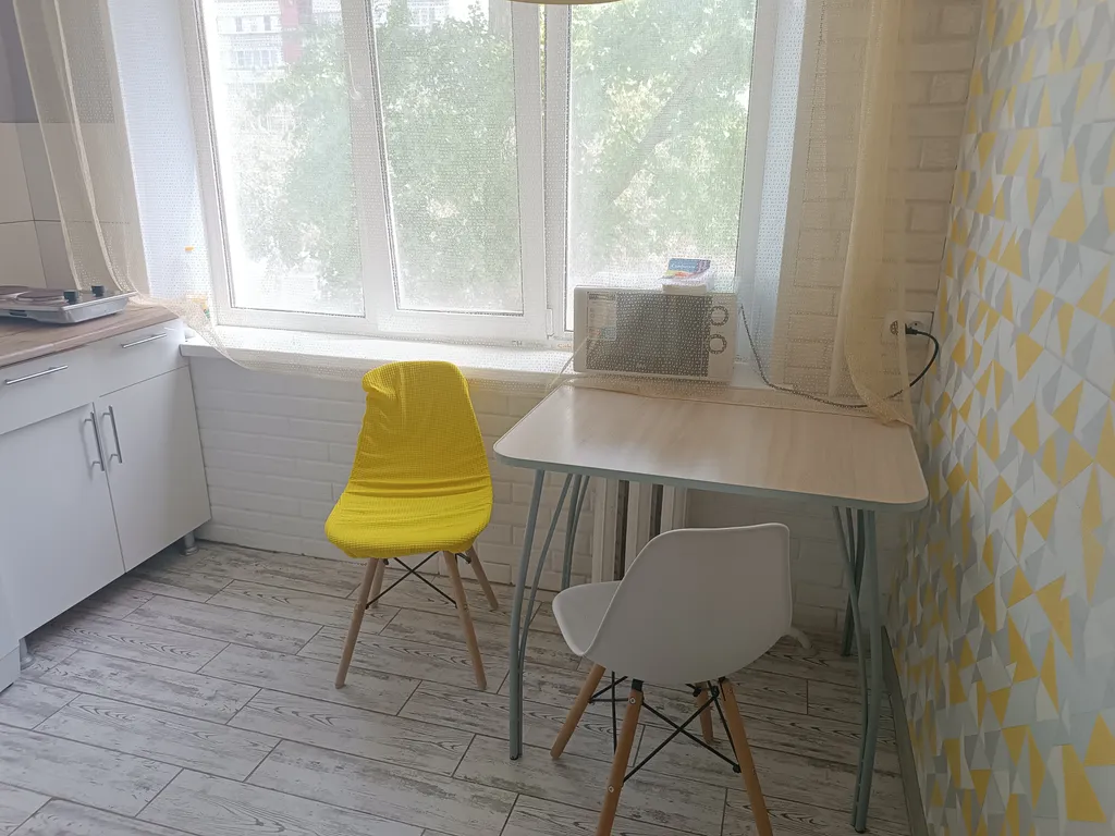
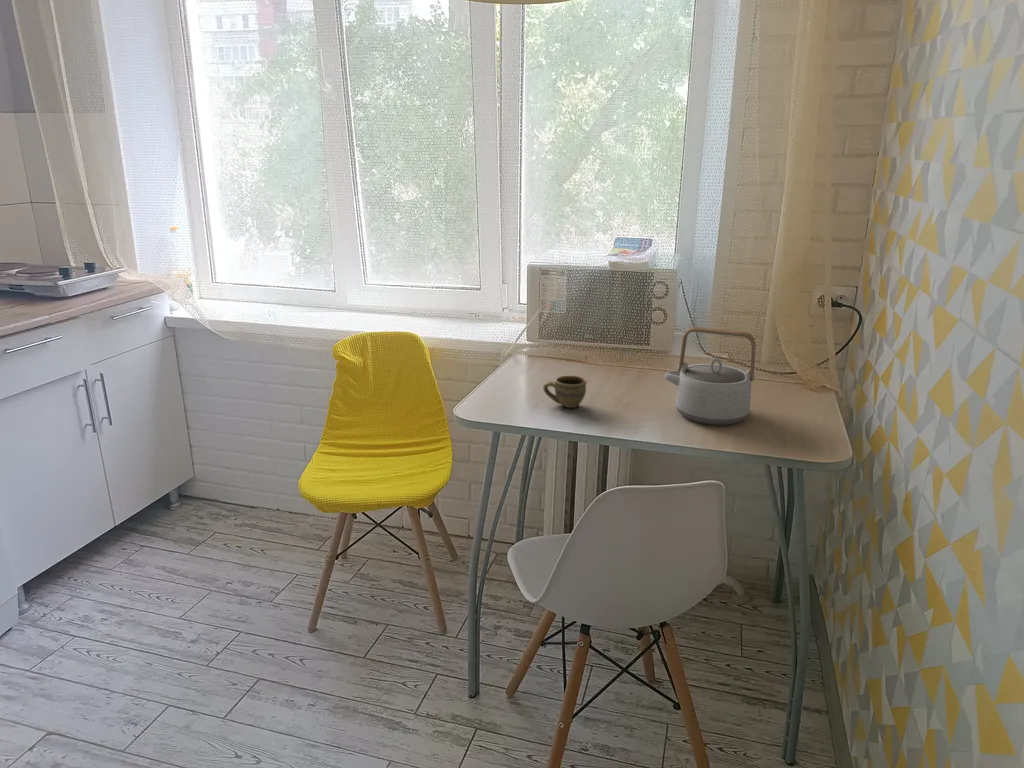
+ cup [542,375,588,409]
+ teapot [662,326,757,426]
